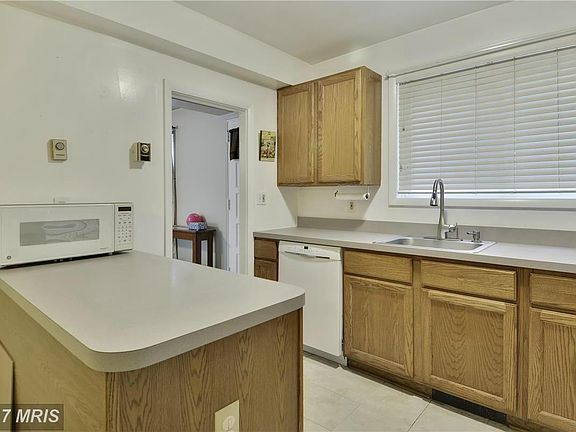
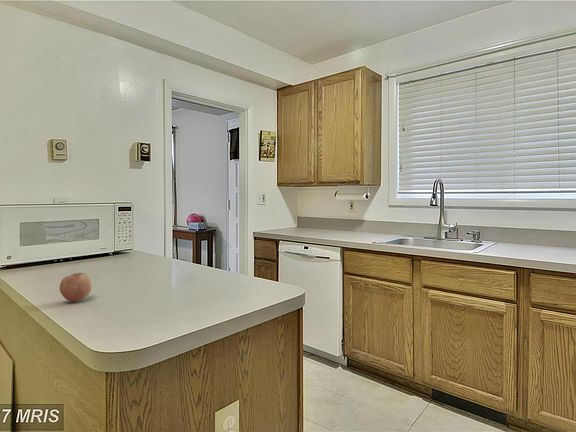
+ fruit [59,272,93,302]
